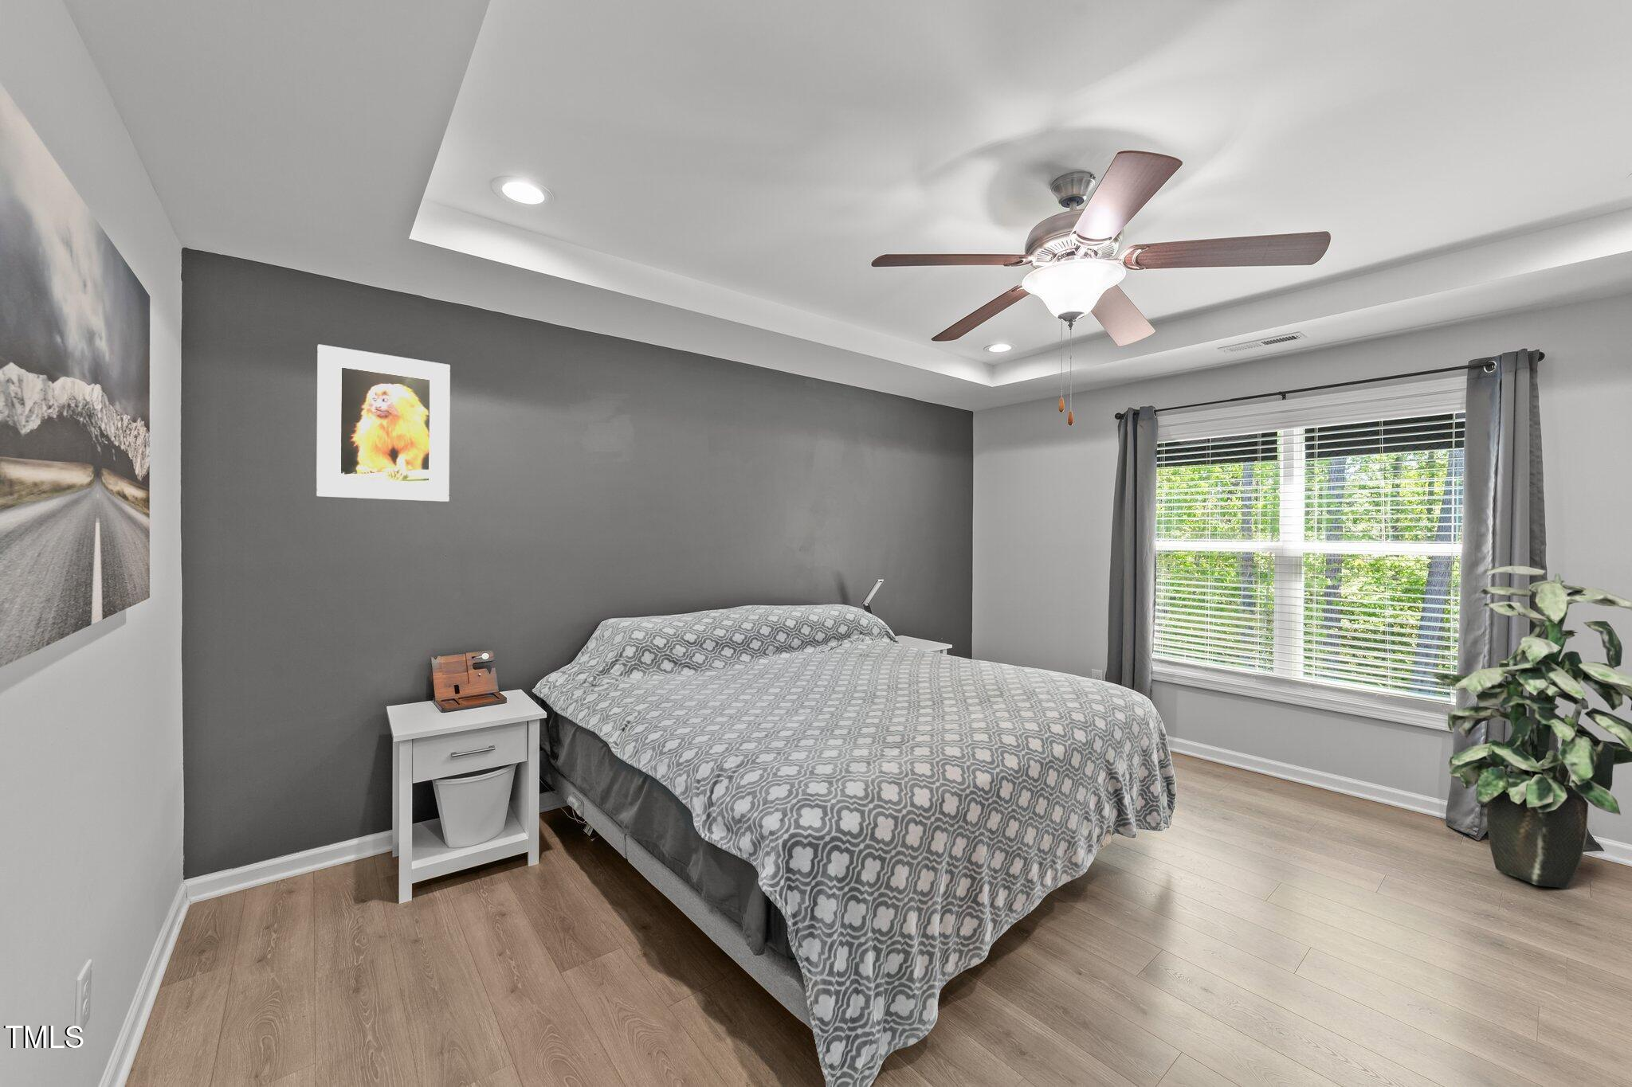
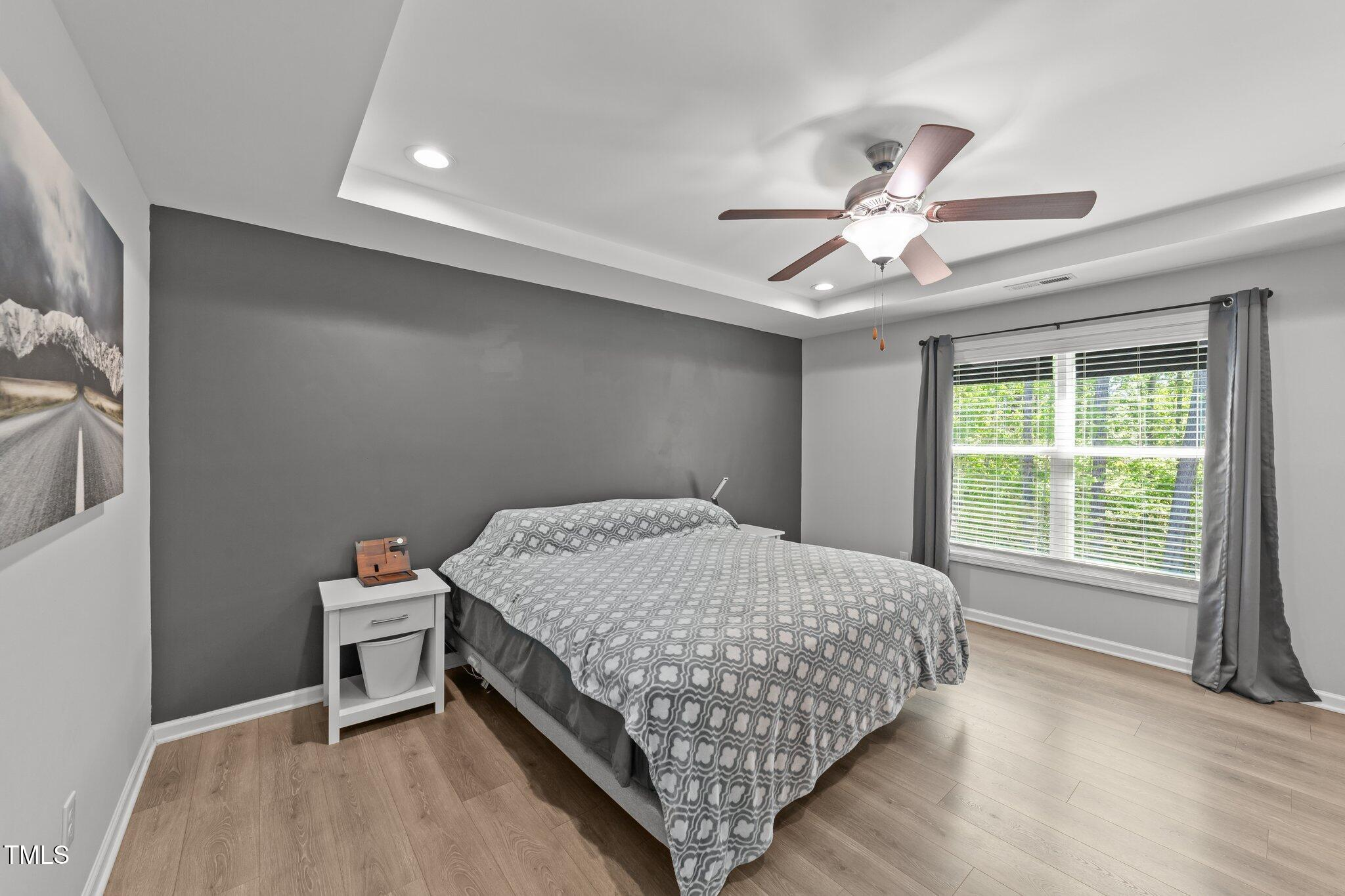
- indoor plant [1429,565,1632,889]
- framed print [315,345,451,502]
